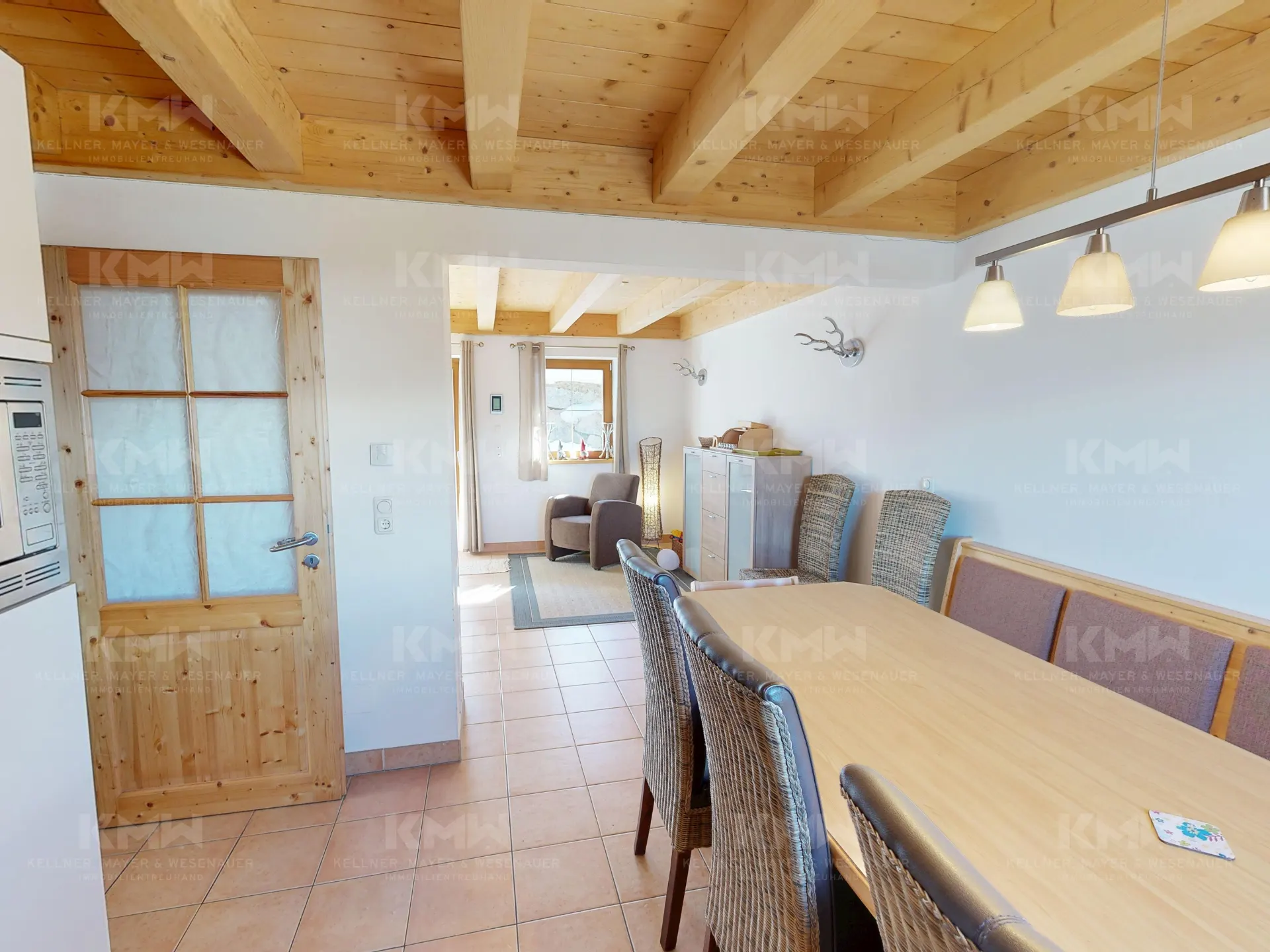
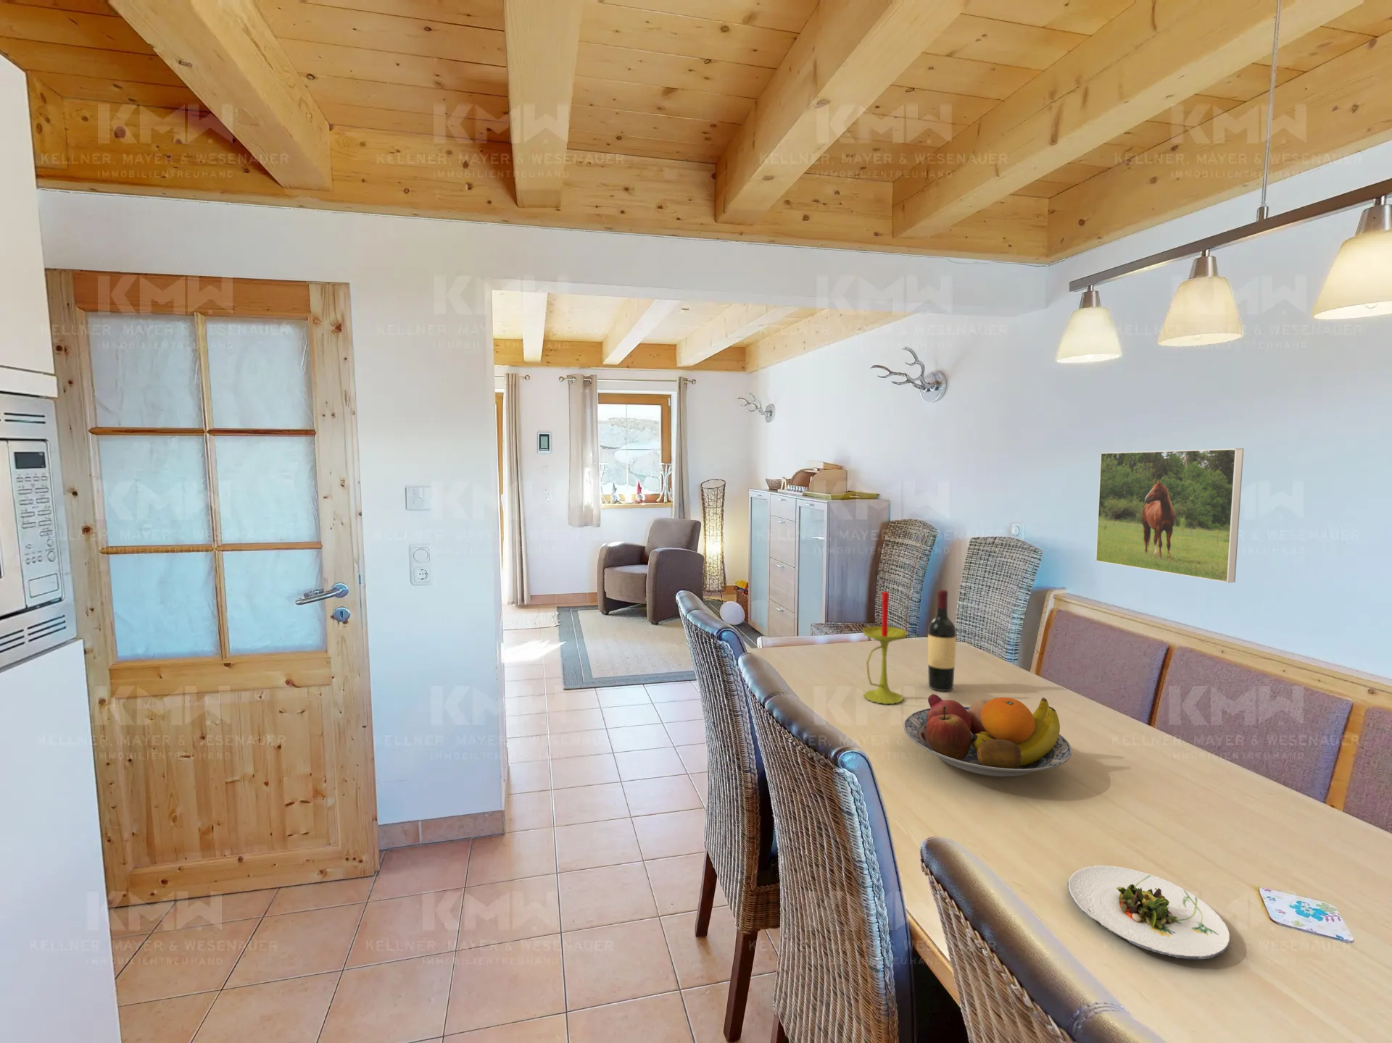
+ fruit bowl [903,694,1072,778]
+ salad plate [1066,864,1231,961]
+ wine bottle [927,588,957,691]
+ candle [862,588,908,704]
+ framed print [1095,448,1244,584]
